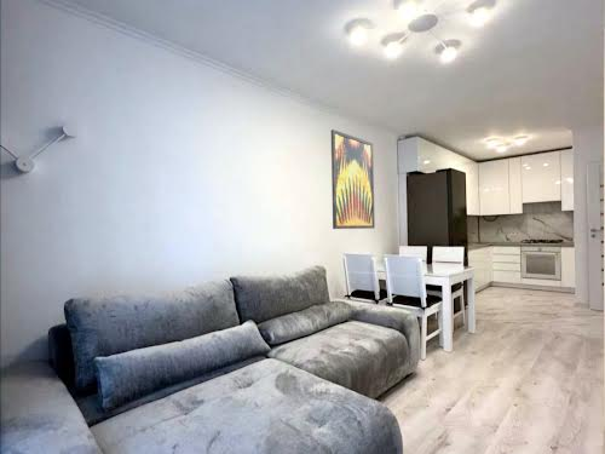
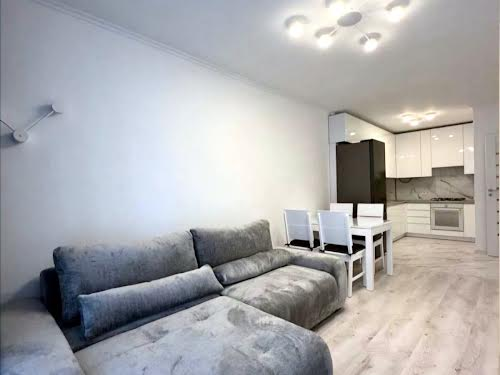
- wall art [330,128,376,230]
